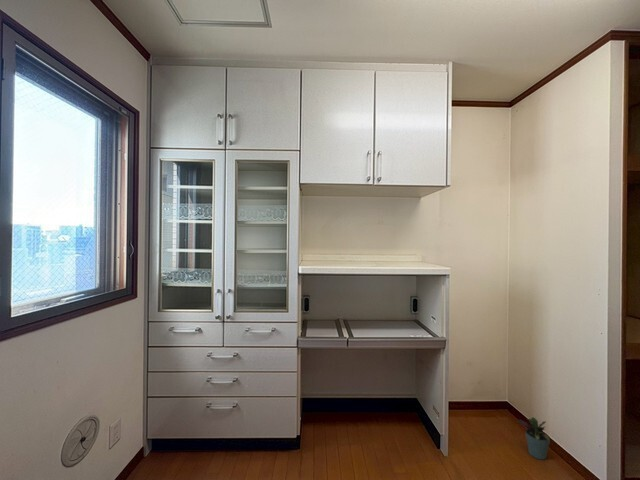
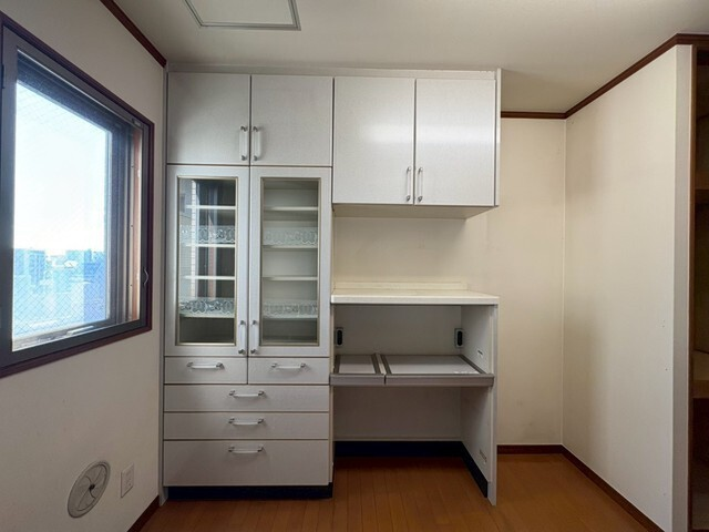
- potted plant [516,416,551,461]
